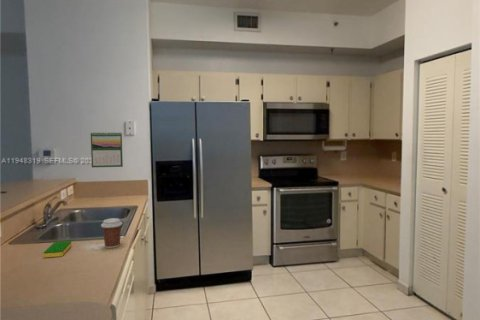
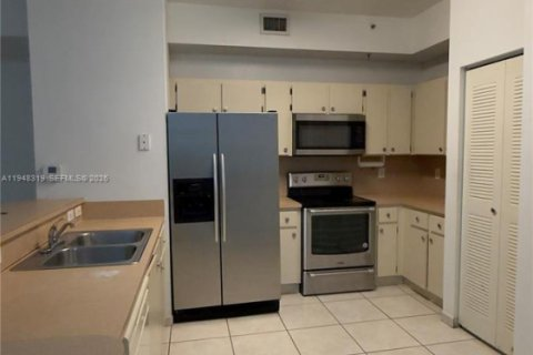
- coffee cup [100,217,123,249]
- calendar [90,131,124,168]
- dish sponge [43,240,73,259]
